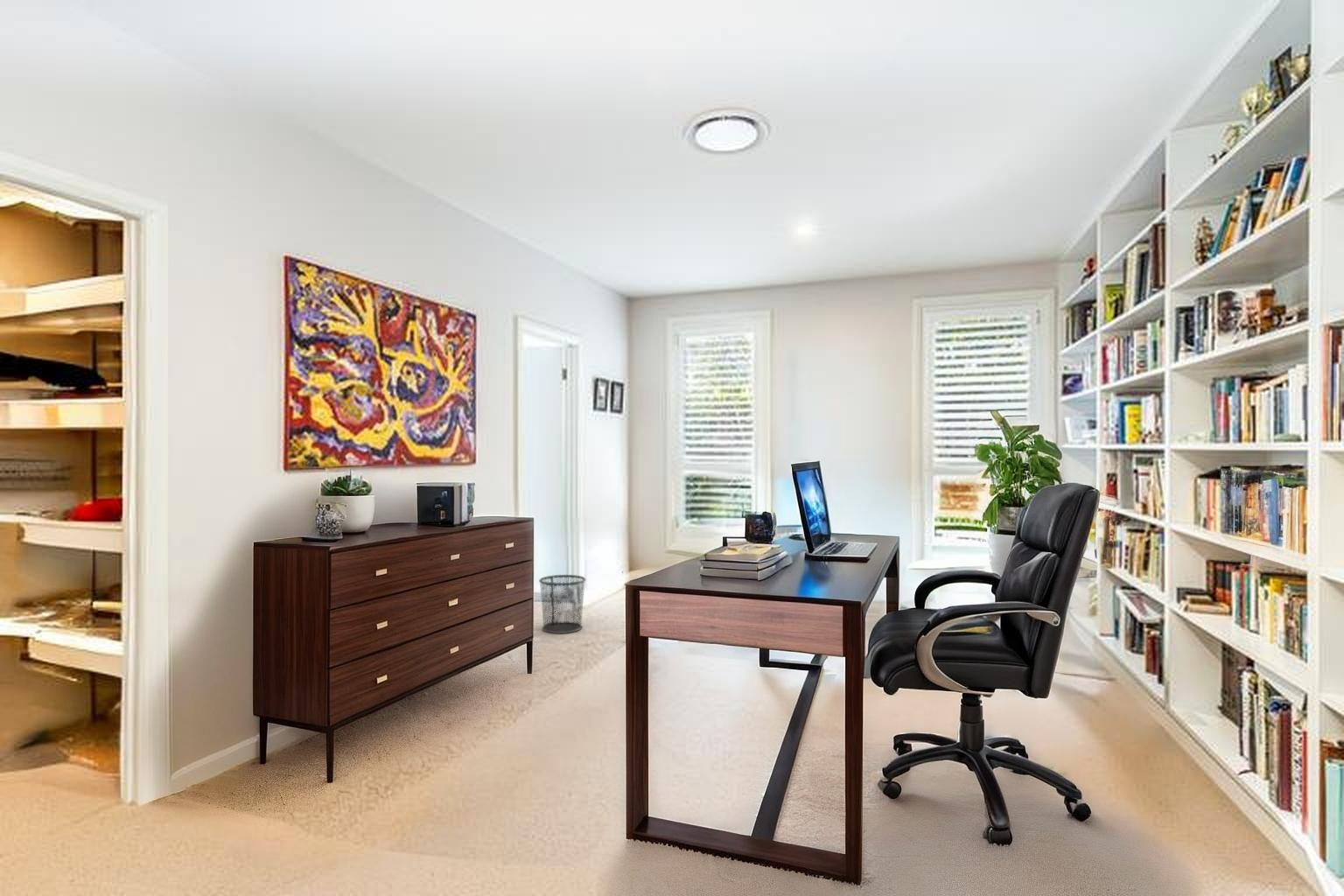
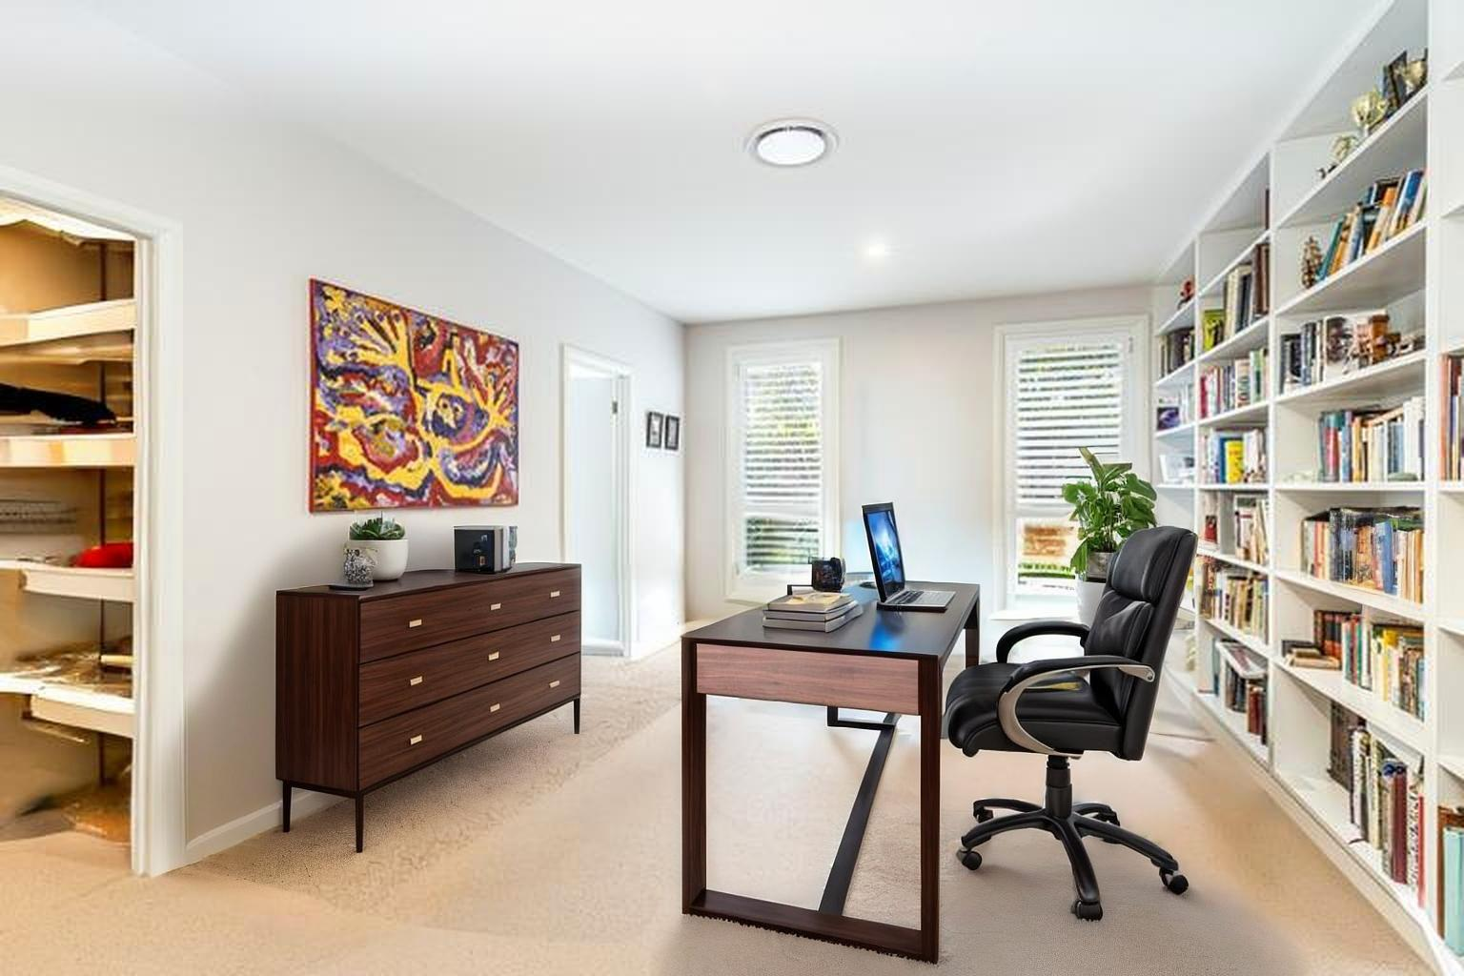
- waste bin [538,574,587,634]
